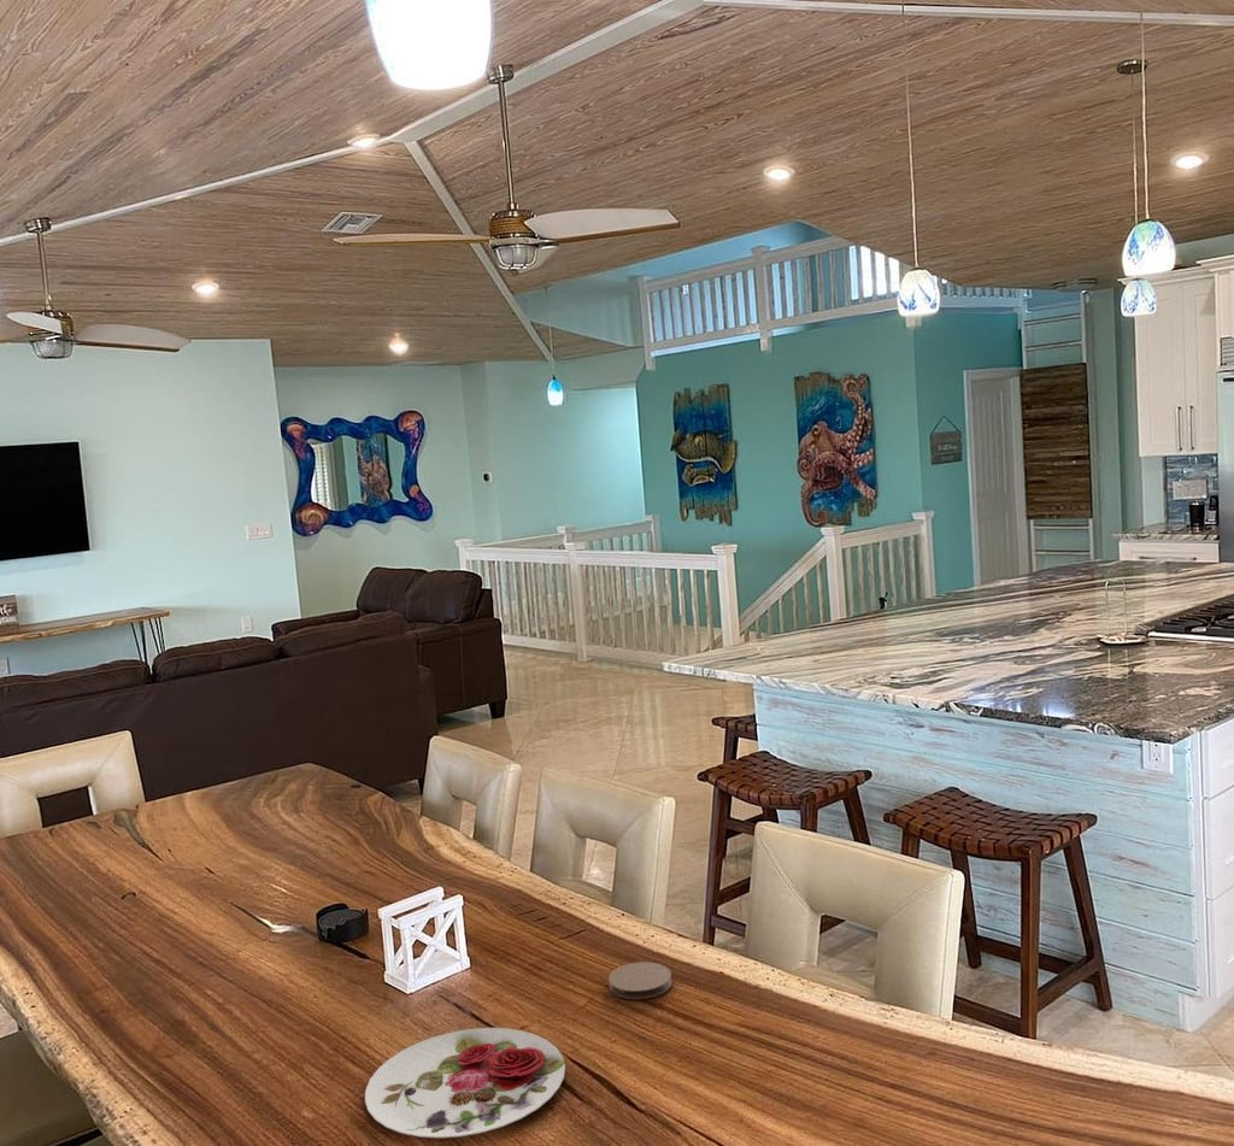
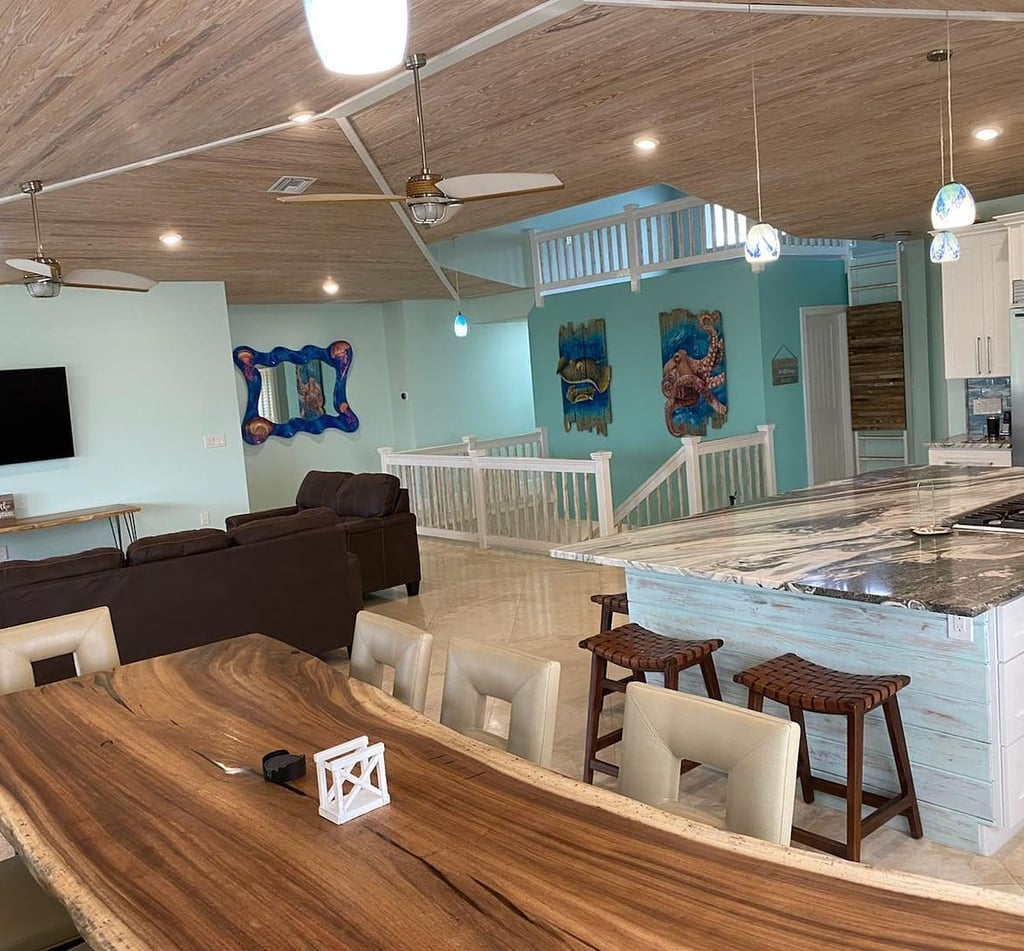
- plate [364,1027,566,1139]
- coaster [607,960,674,1000]
